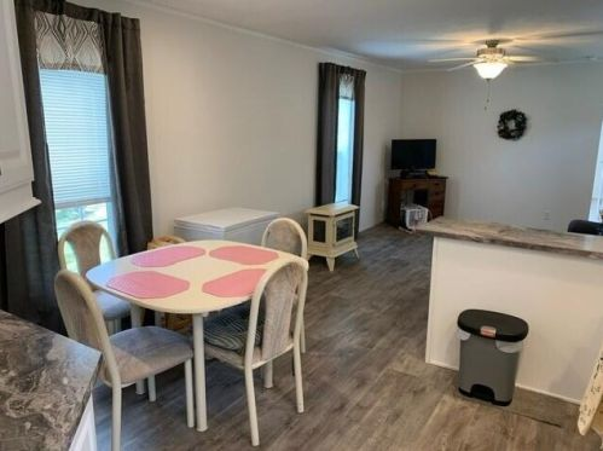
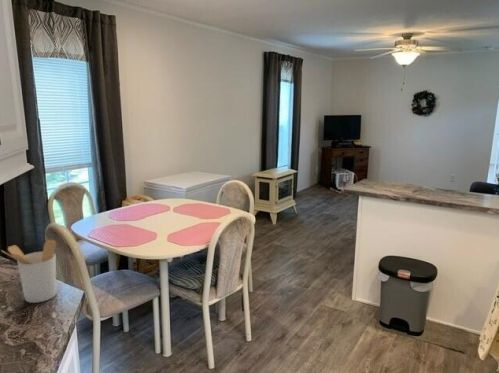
+ utensil holder [0,239,58,304]
